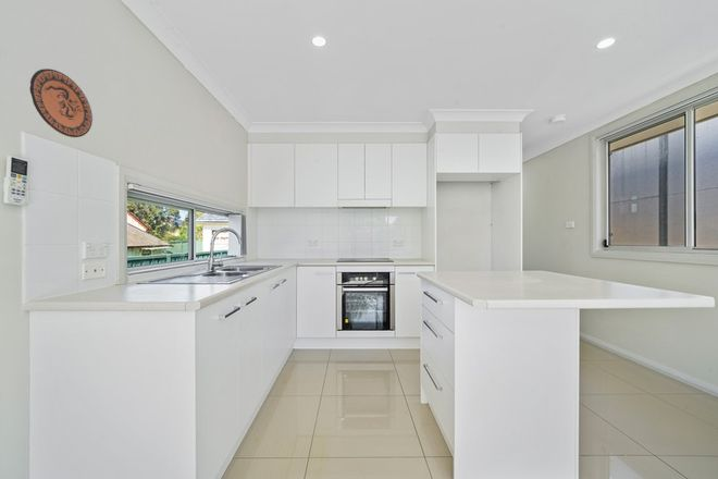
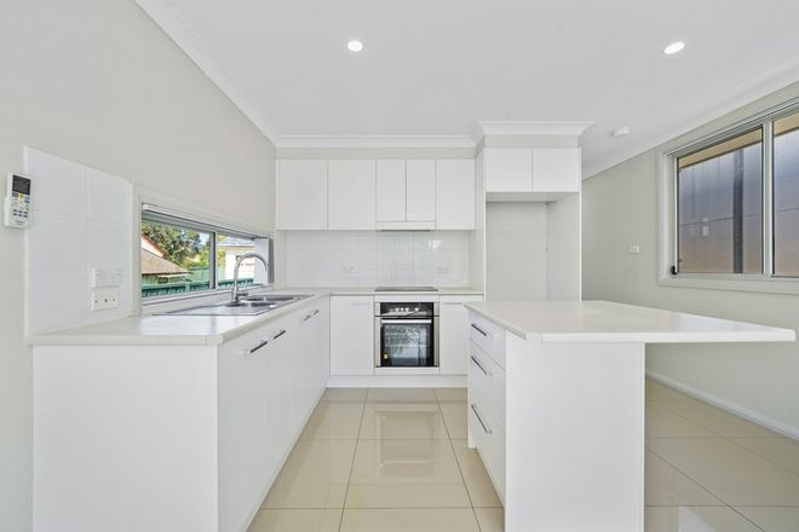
- decorative plate [28,67,94,138]
